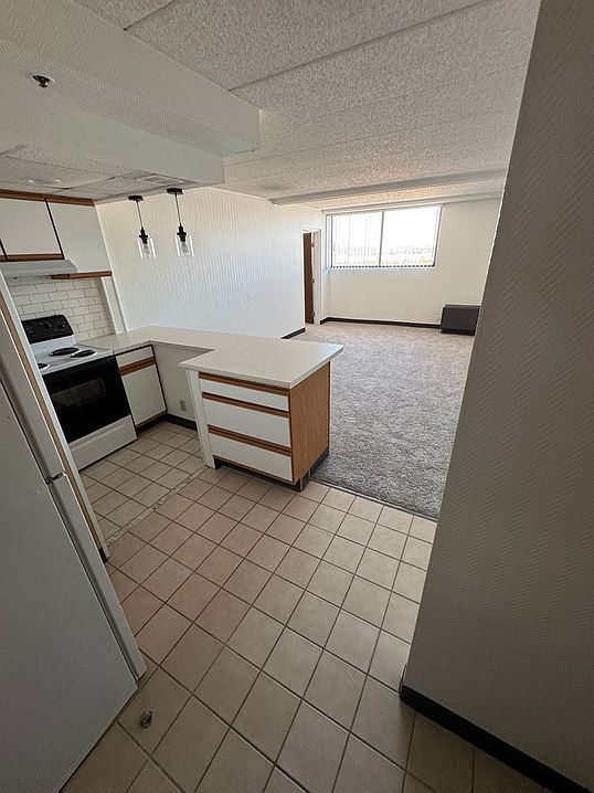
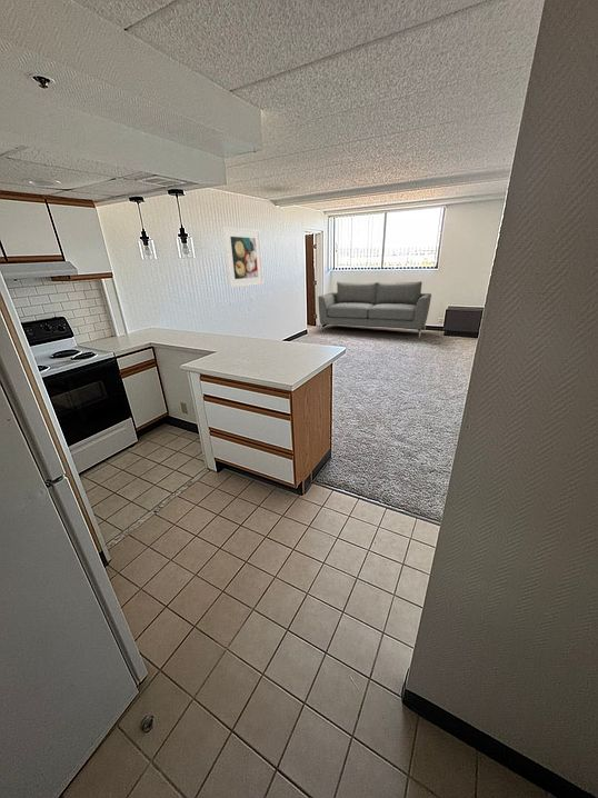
+ sofa [317,280,432,339]
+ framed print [222,226,265,289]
